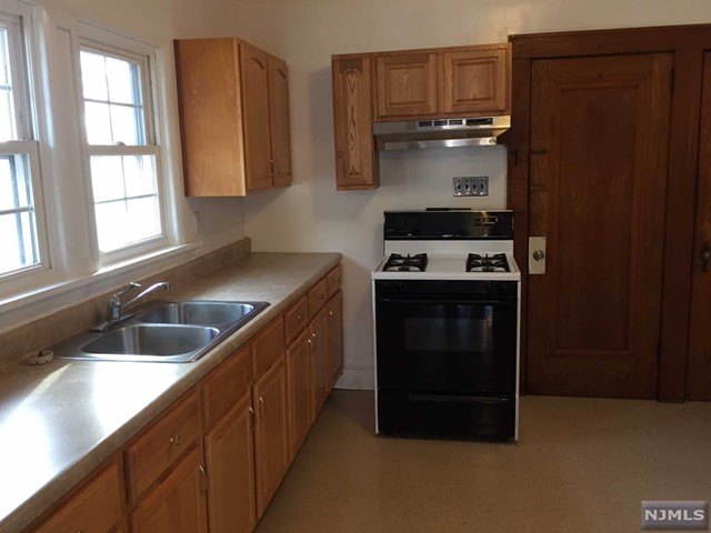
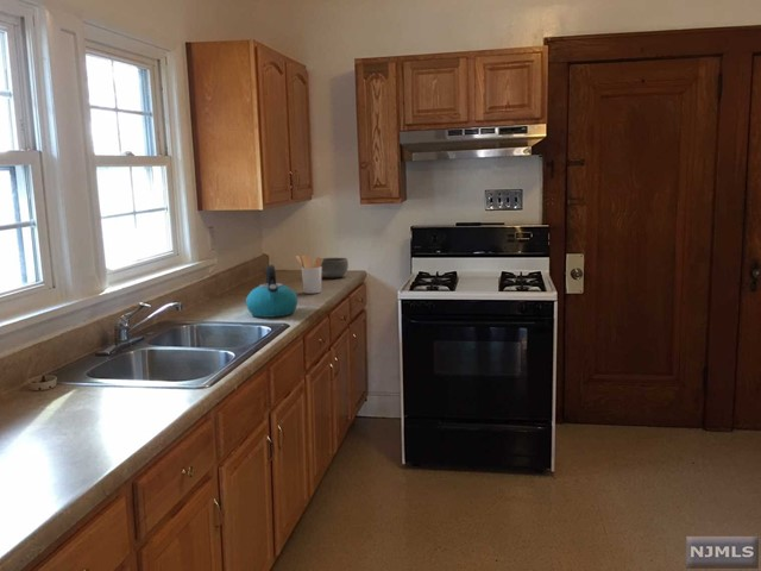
+ utensil holder [295,253,323,295]
+ bowl [321,257,350,280]
+ kettle [245,264,298,319]
